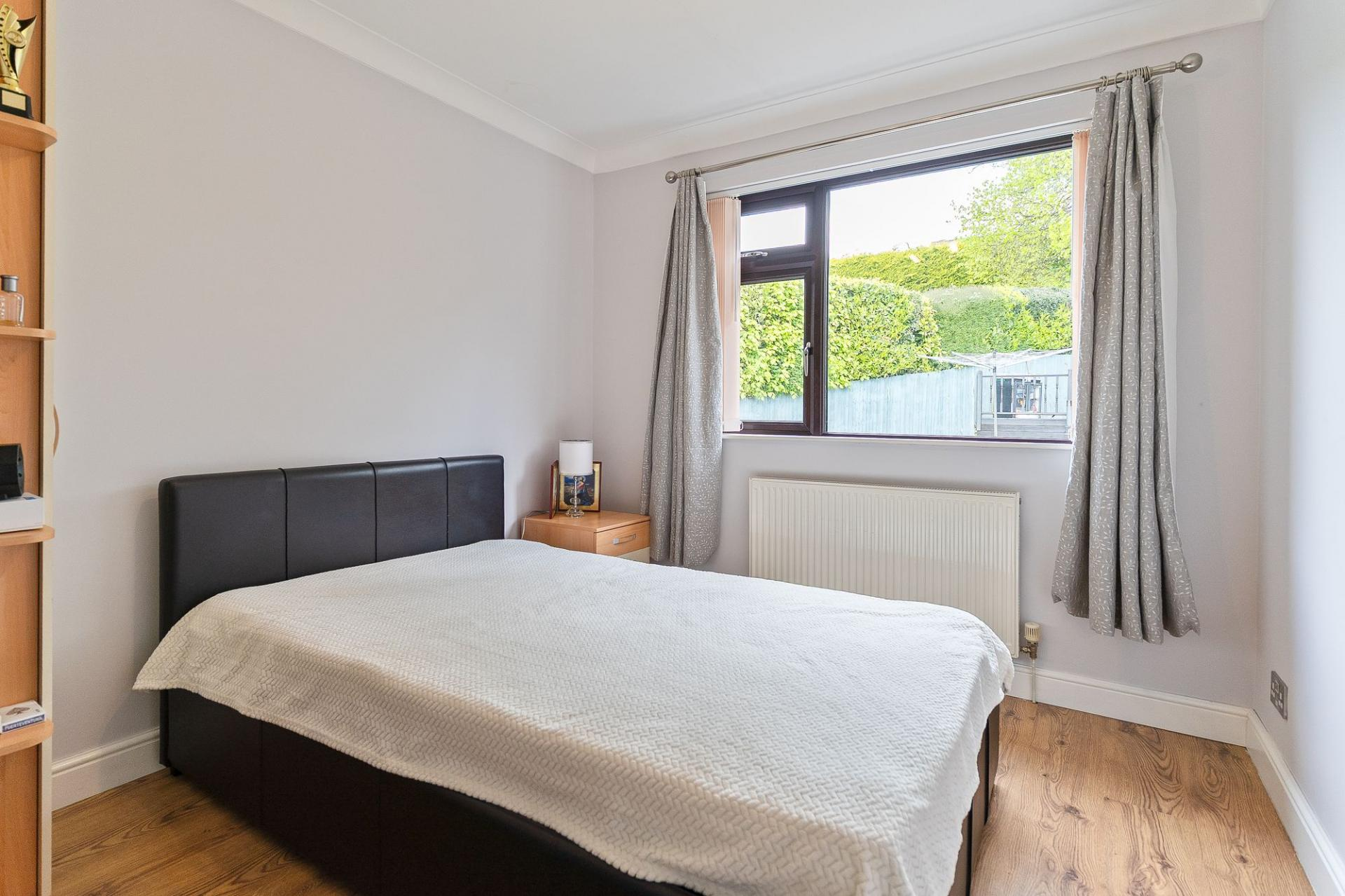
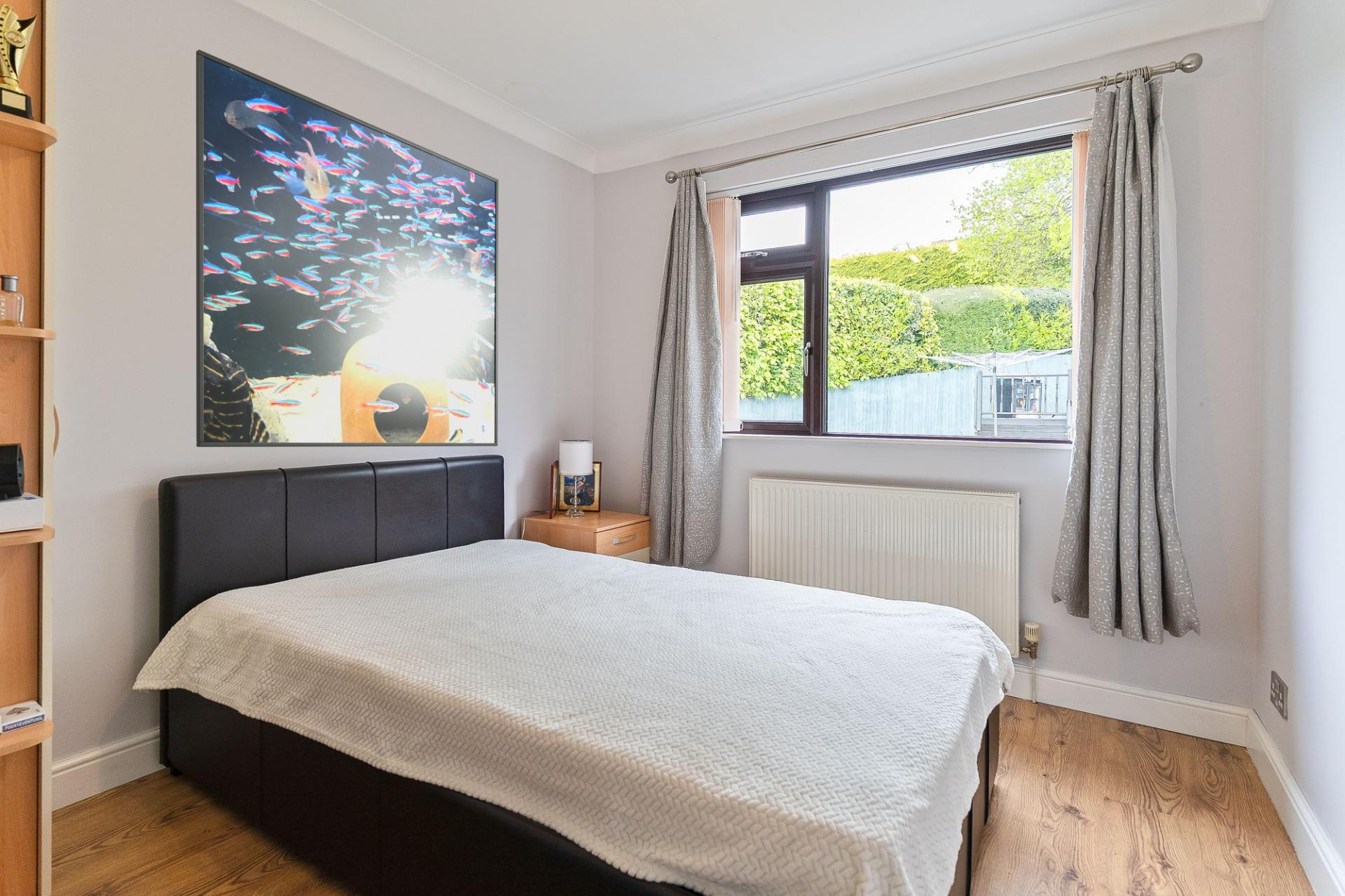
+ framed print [195,49,499,448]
